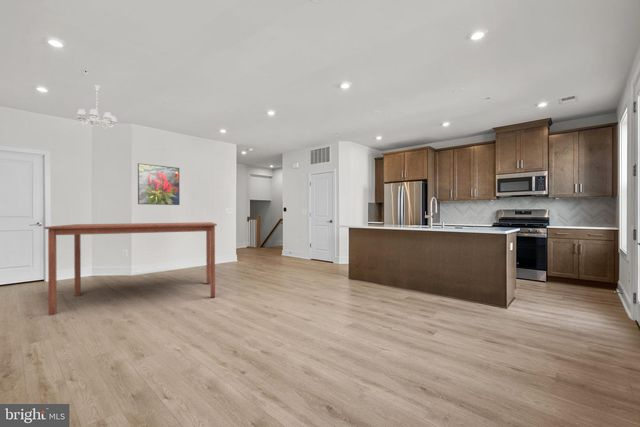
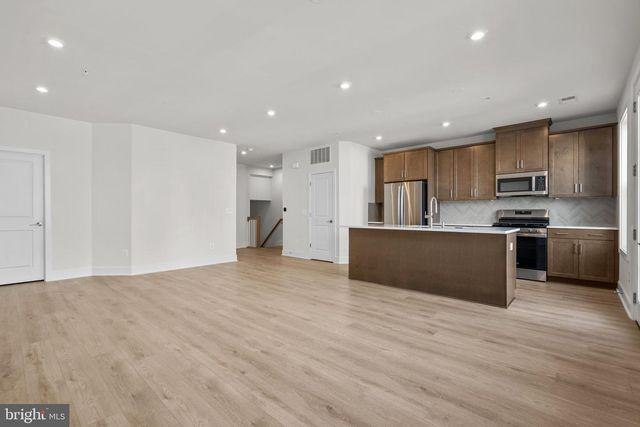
- chandelier [76,84,118,129]
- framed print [137,162,181,206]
- dining table [44,221,218,316]
